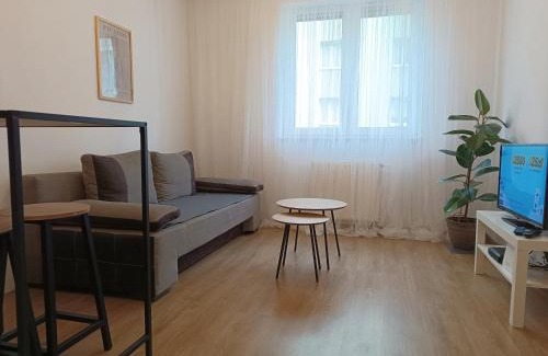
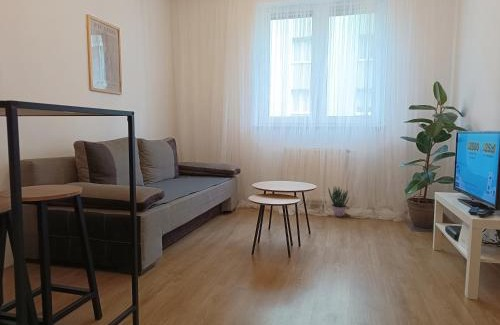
+ potted plant [327,185,350,218]
